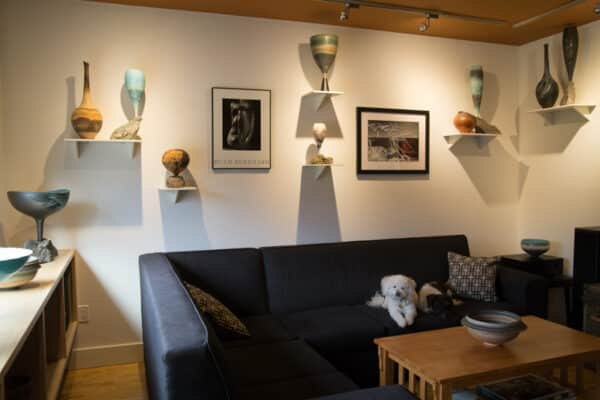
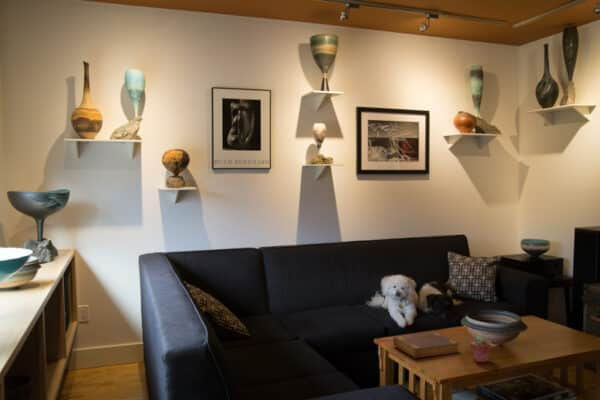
+ book [392,331,461,360]
+ potted succulent [469,334,492,363]
